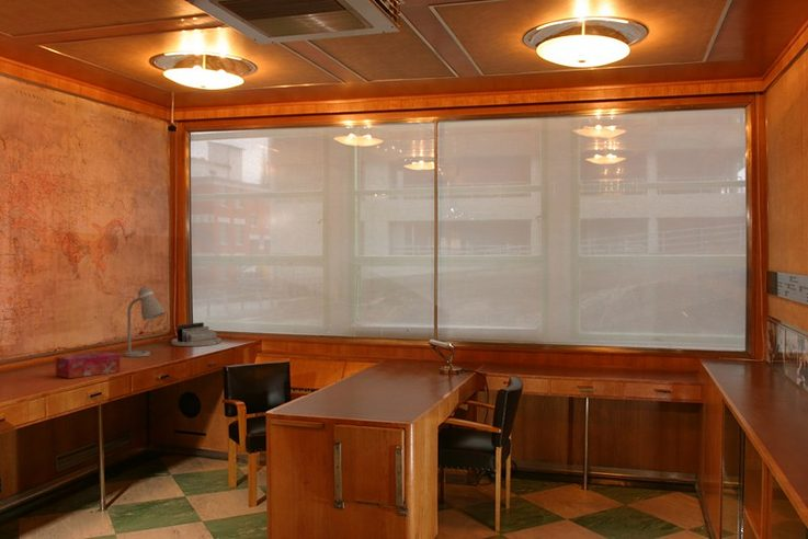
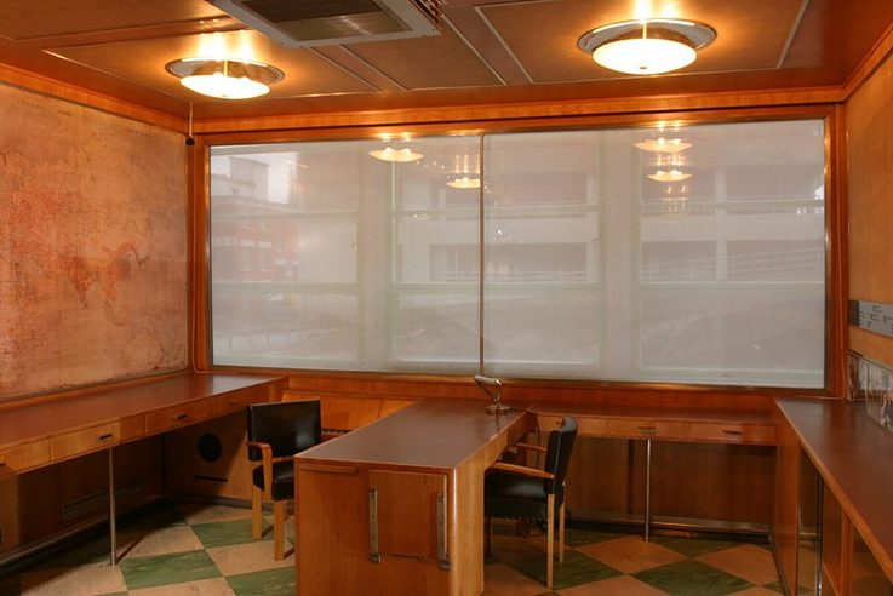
- desk organizer [171,321,223,347]
- desk lamp [124,286,167,358]
- tissue box [55,351,121,379]
